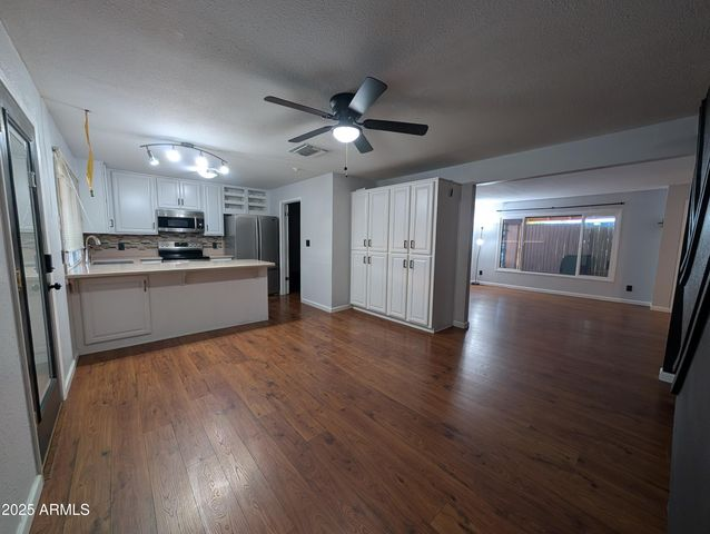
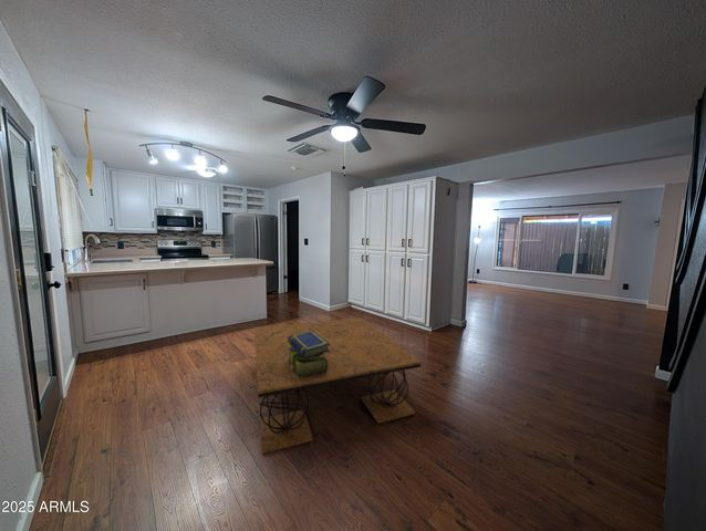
+ coffee table [253,316,422,456]
+ stack of books [288,331,330,379]
